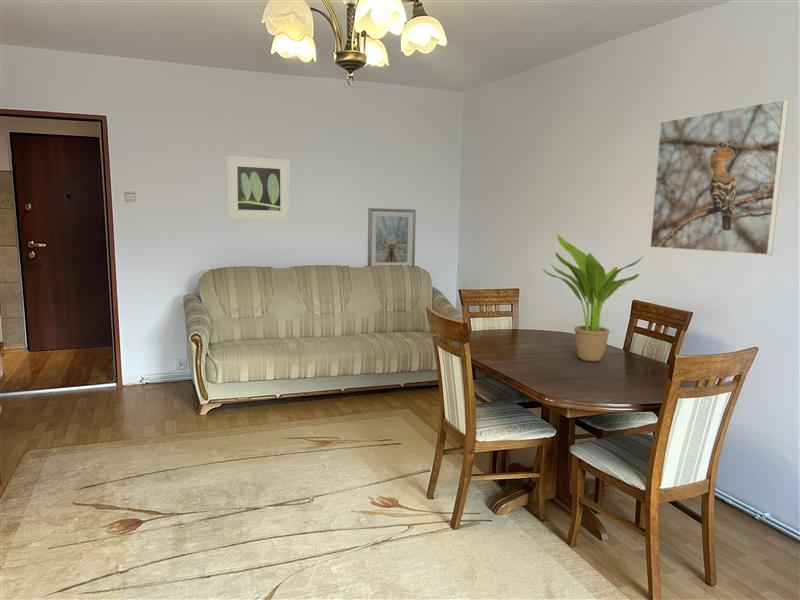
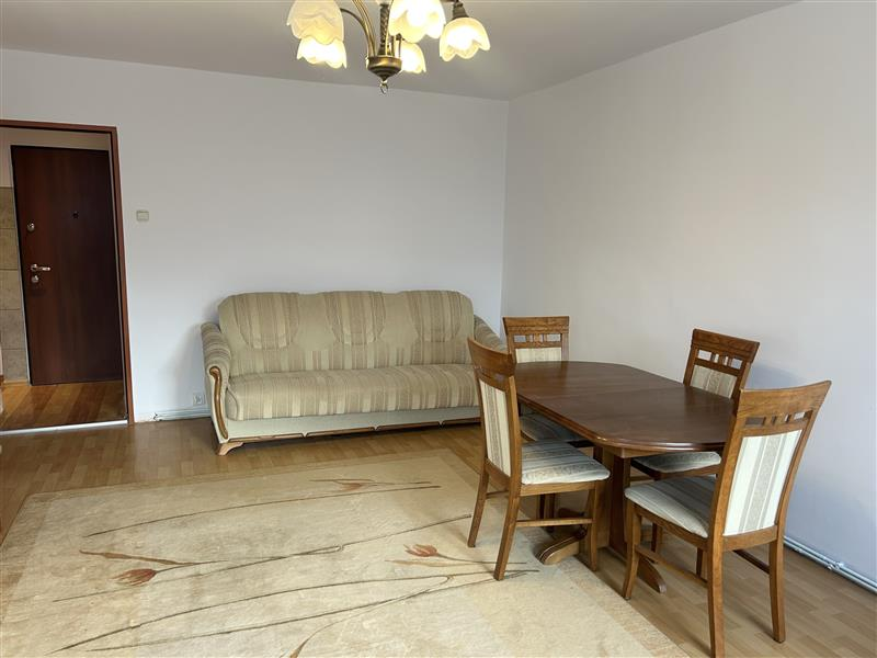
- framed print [226,155,291,221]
- potted plant [541,234,644,362]
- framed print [649,98,790,256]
- picture frame [367,207,417,267]
